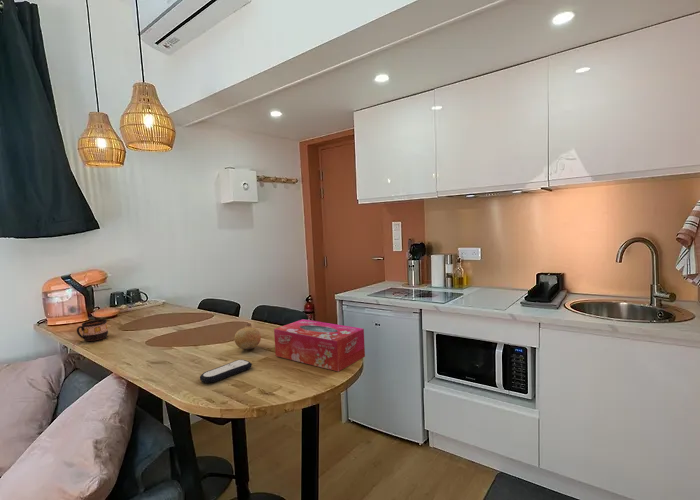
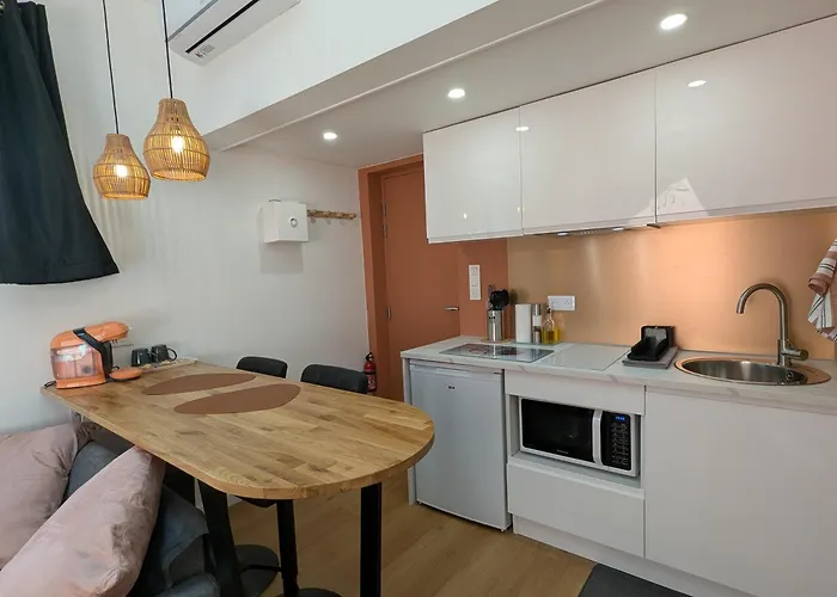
- tissue box [273,318,366,373]
- cup [76,318,109,342]
- remote control [199,359,253,384]
- fruit [234,322,262,350]
